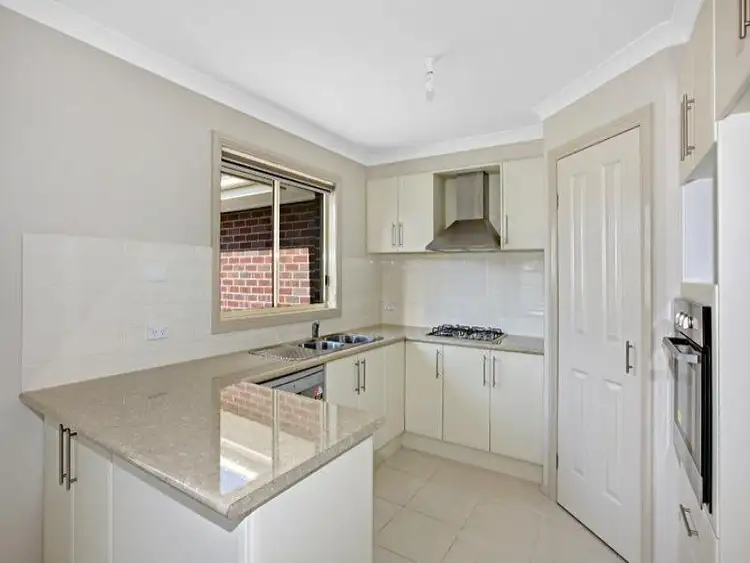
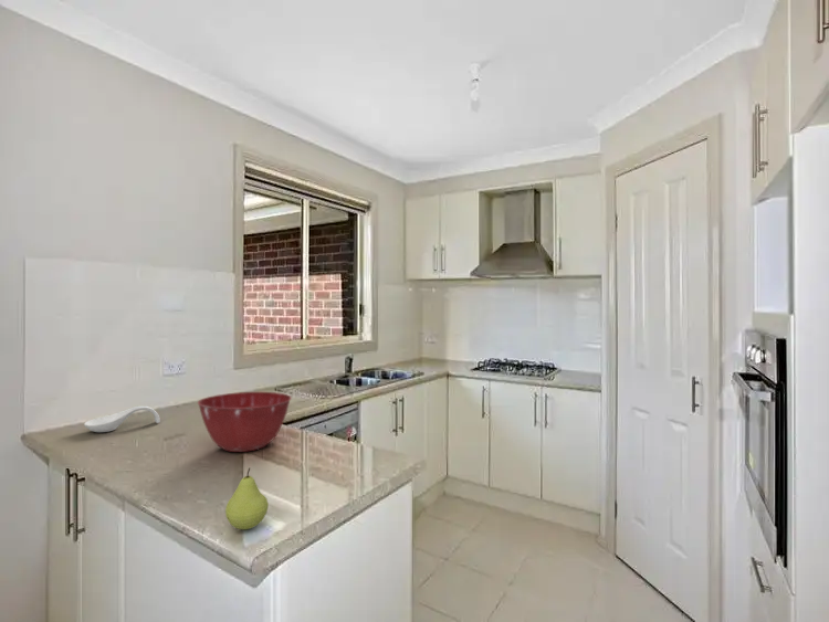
+ mixing bowl [197,391,293,453]
+ spoon rest [83,404,161,433]
+ fruit [224,467,270,530]
